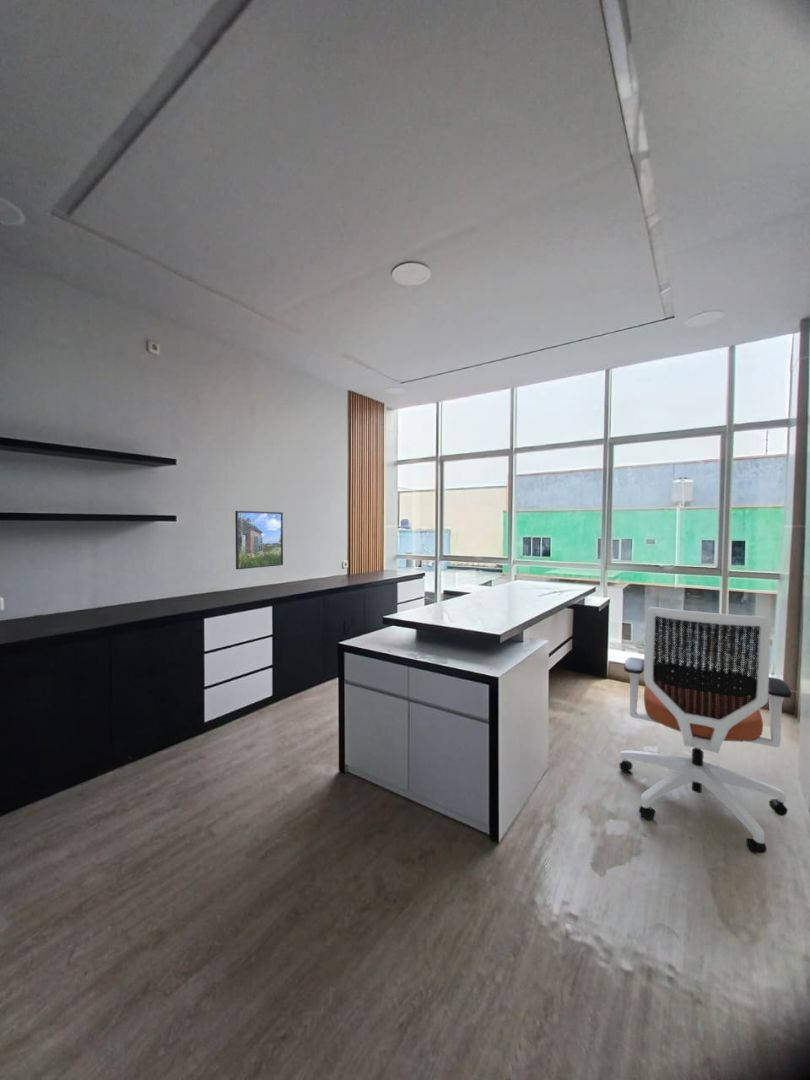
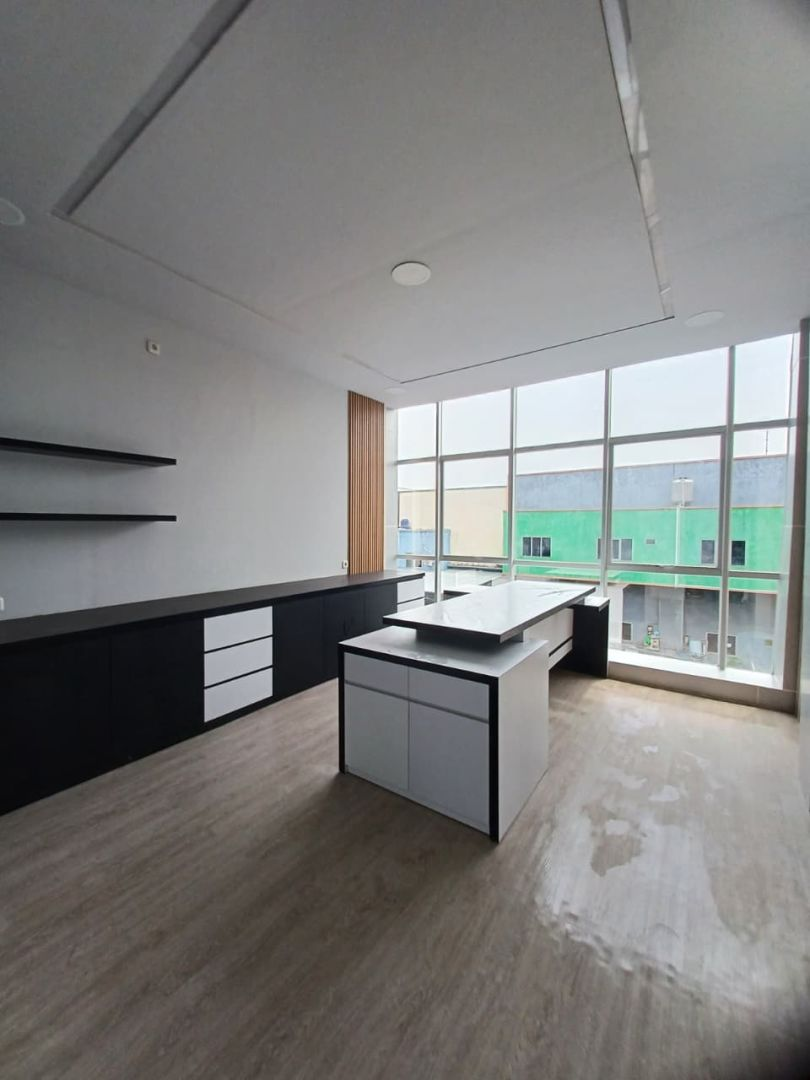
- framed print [234,510,284,570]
- office chair [618,606,793,855]
